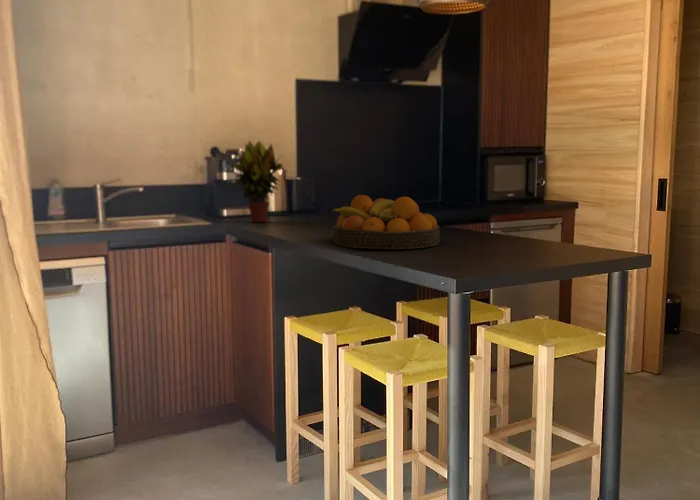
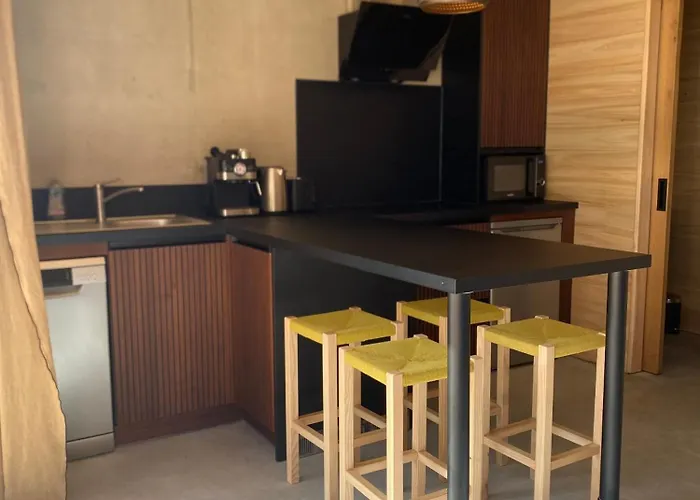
- fruit bowl [331,194,441,250]
- potted plant [230,140,284,223]
